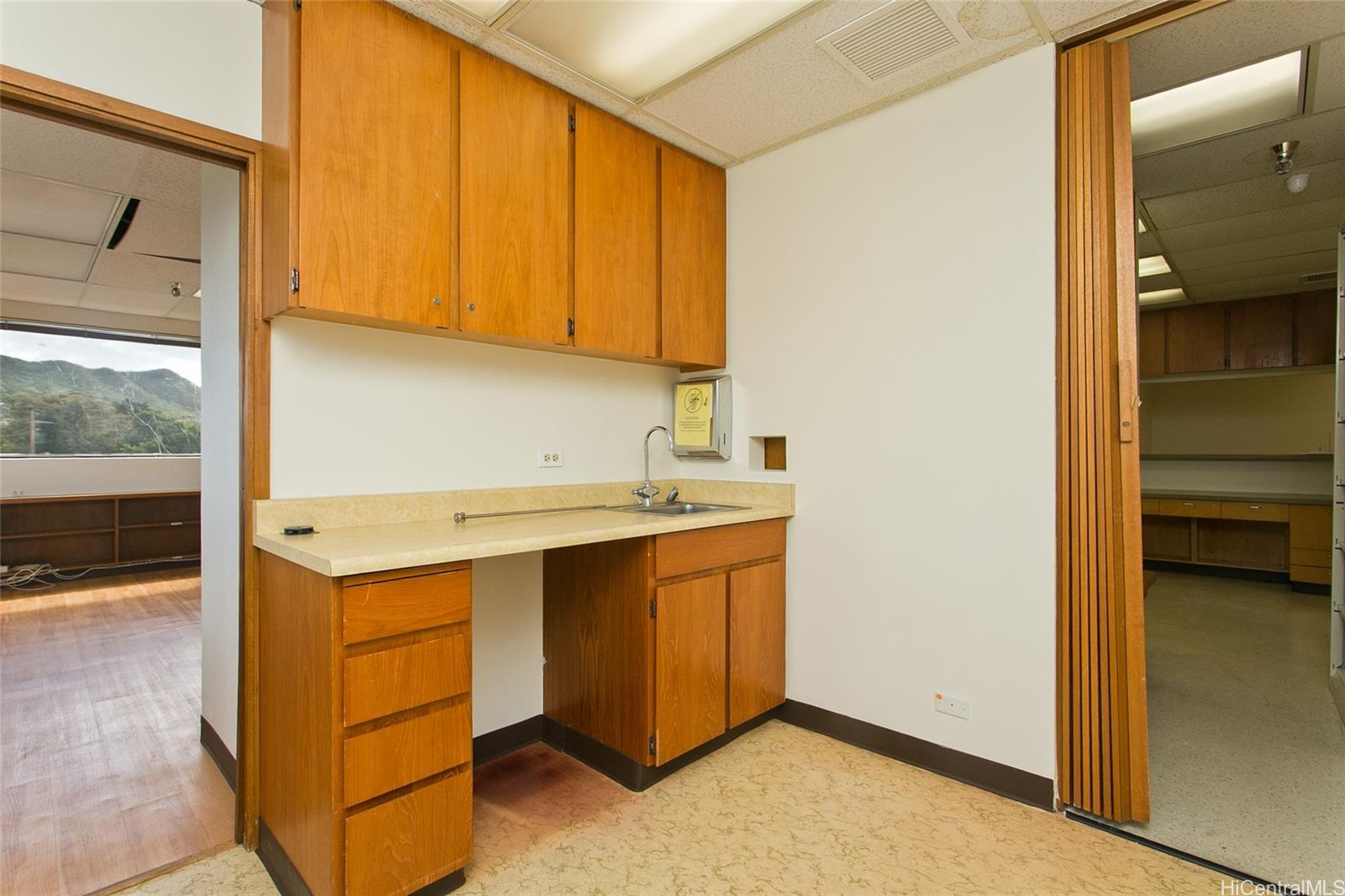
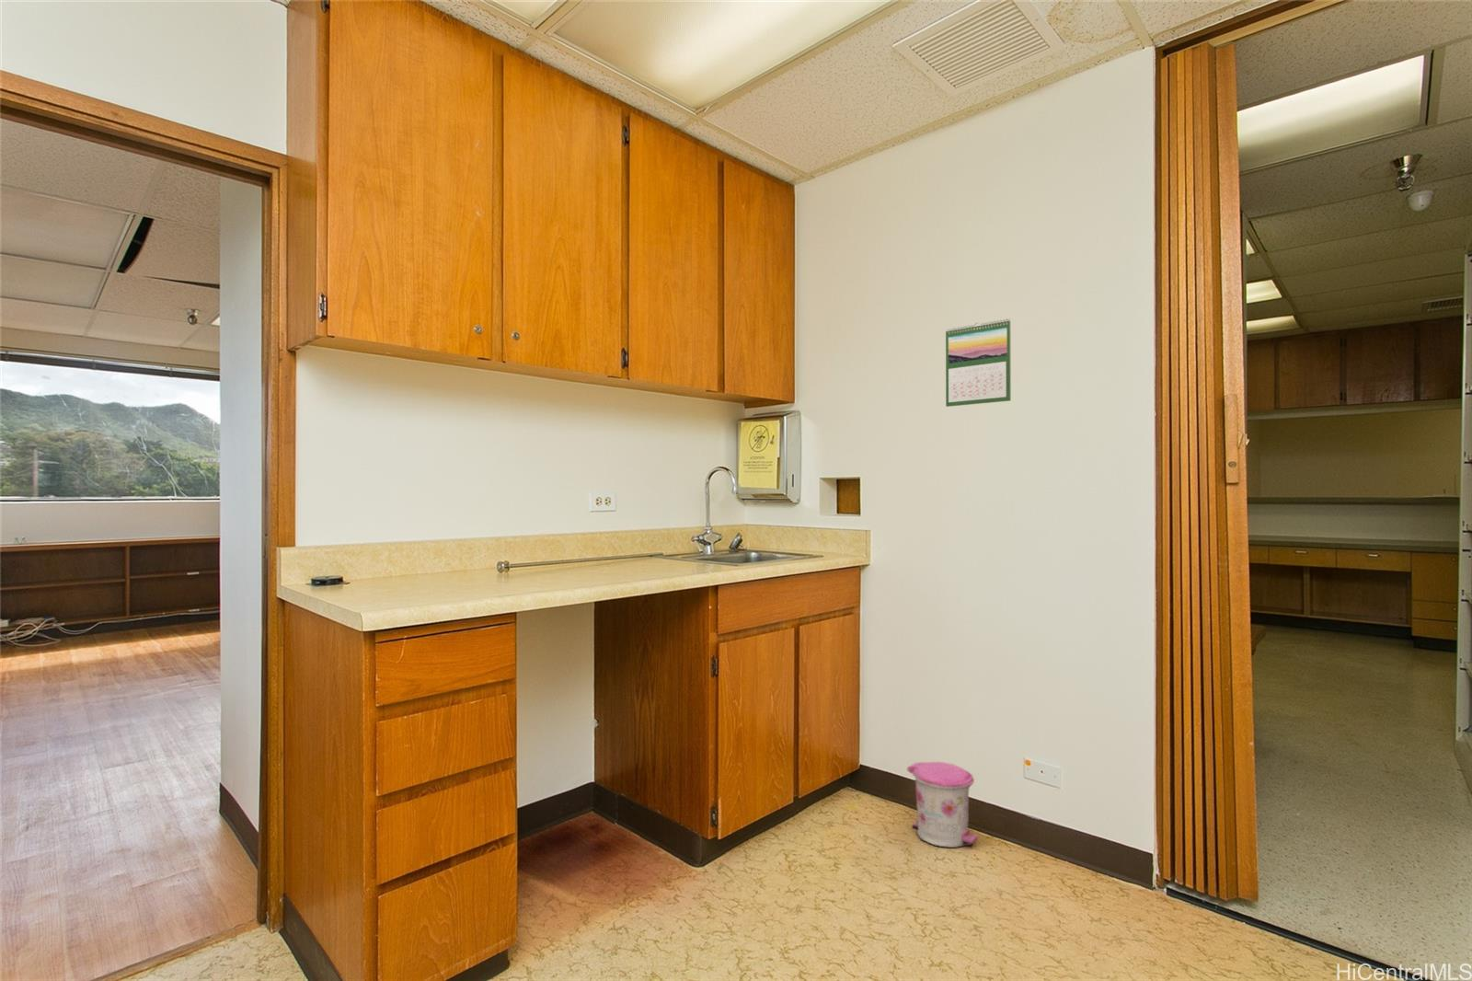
+ calendar [944,318,1012,407]
+ trash can [906,761,978,849]
